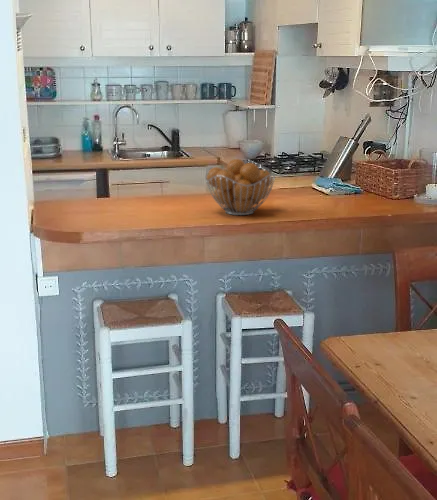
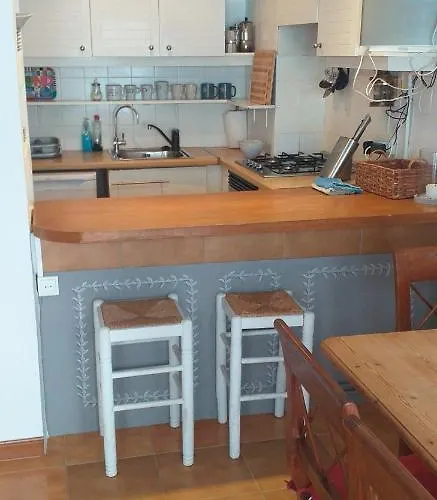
- fruit basket [204,158,276,216]
